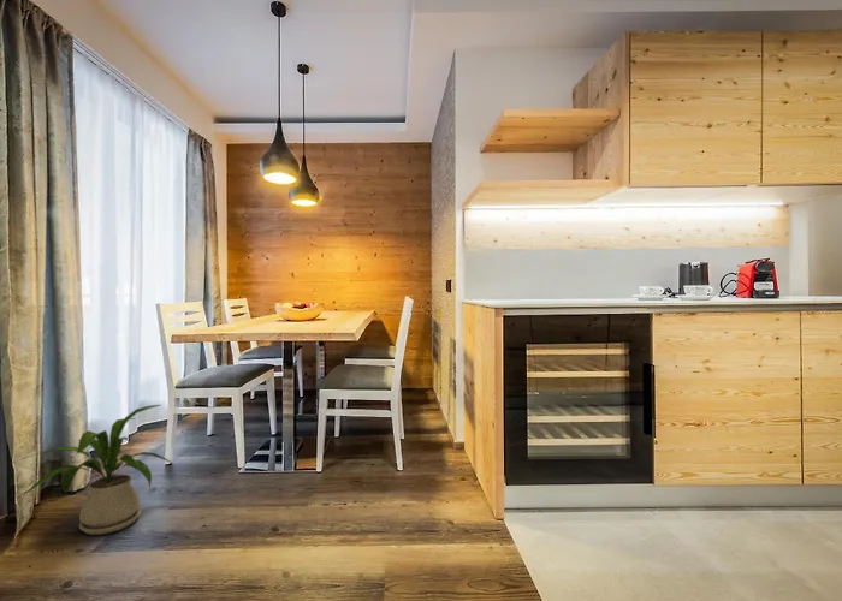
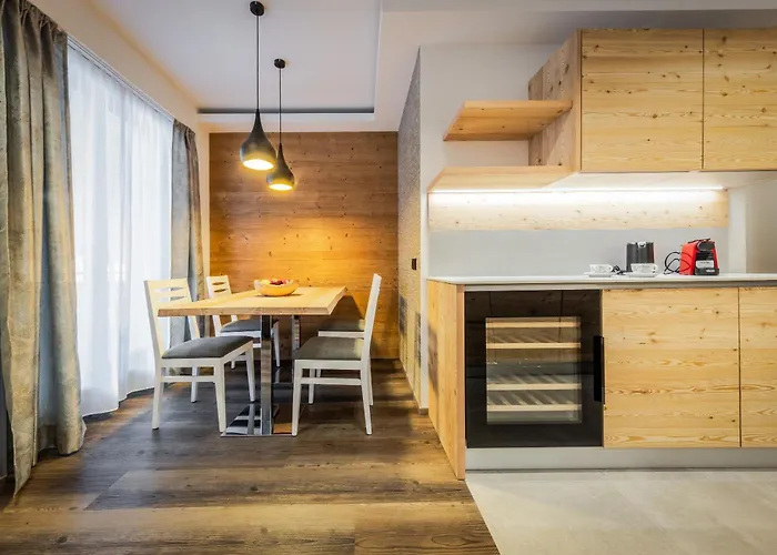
- house plant [20,404,173,536]
